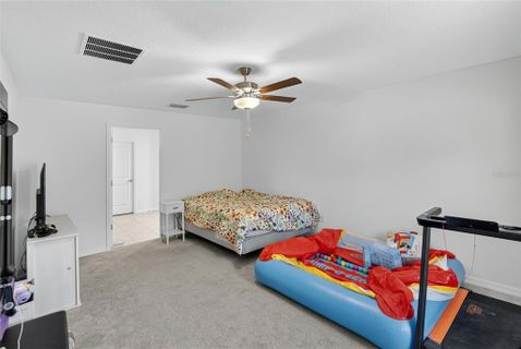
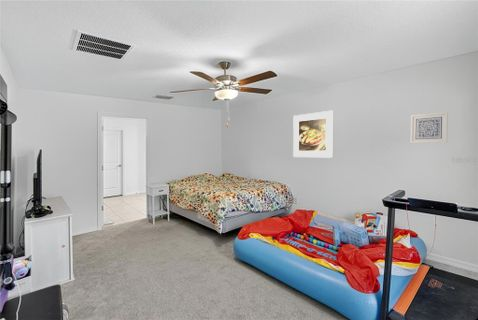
+ wall art [409,111,449,144]
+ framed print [292,109,335,159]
